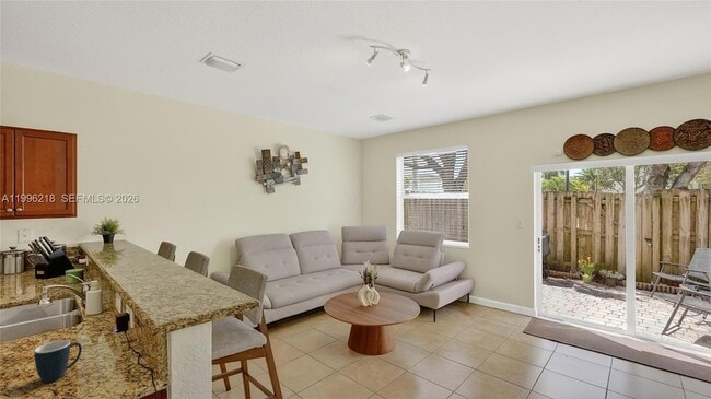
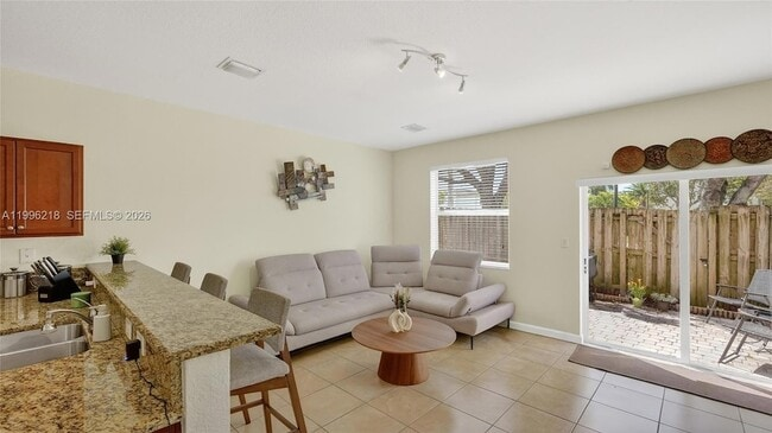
- mug [33,339,83,384]
